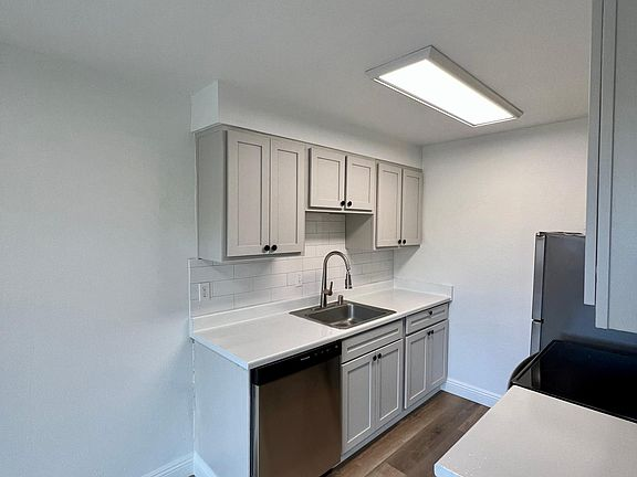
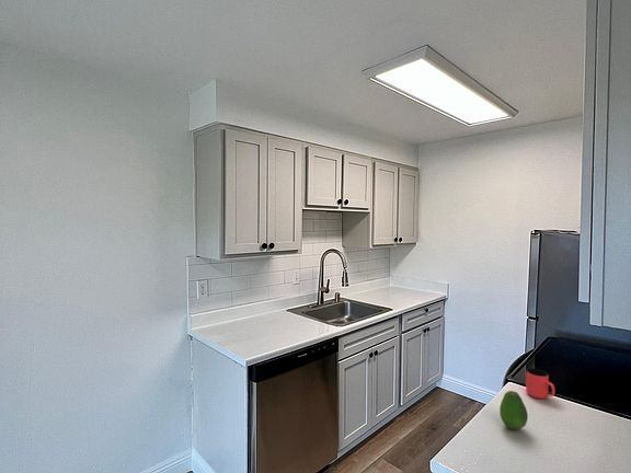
+ fruit [498,390,529,430]
+ cup [525,367,557,400]
